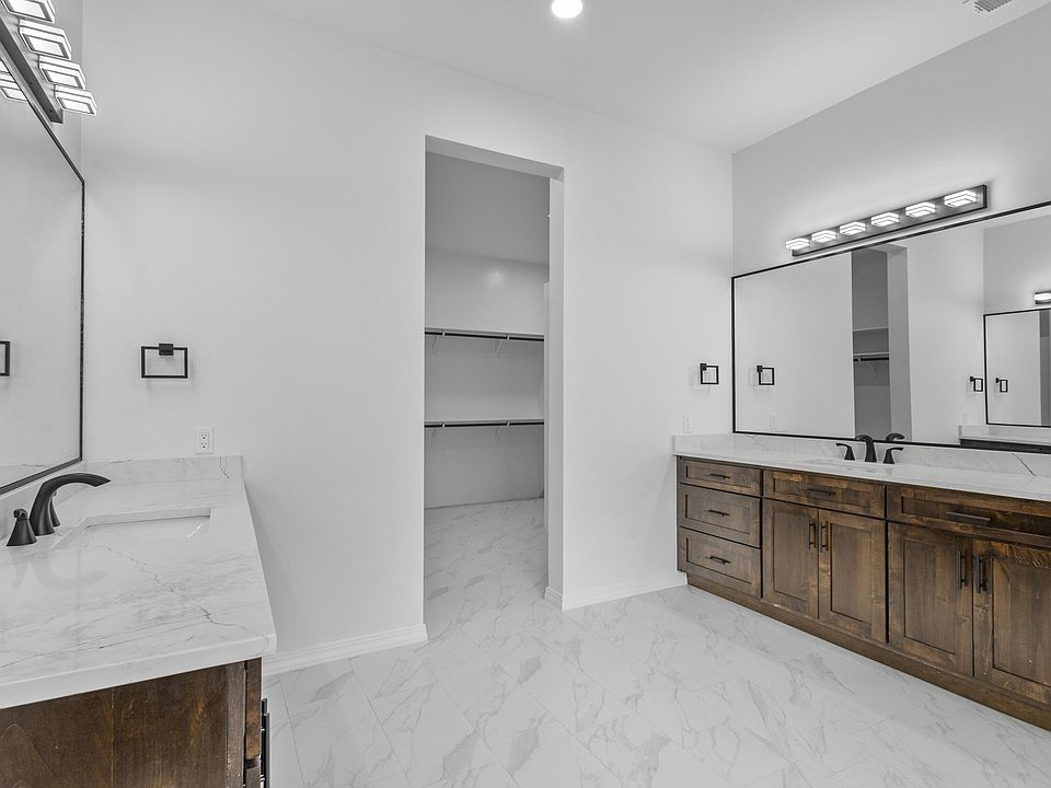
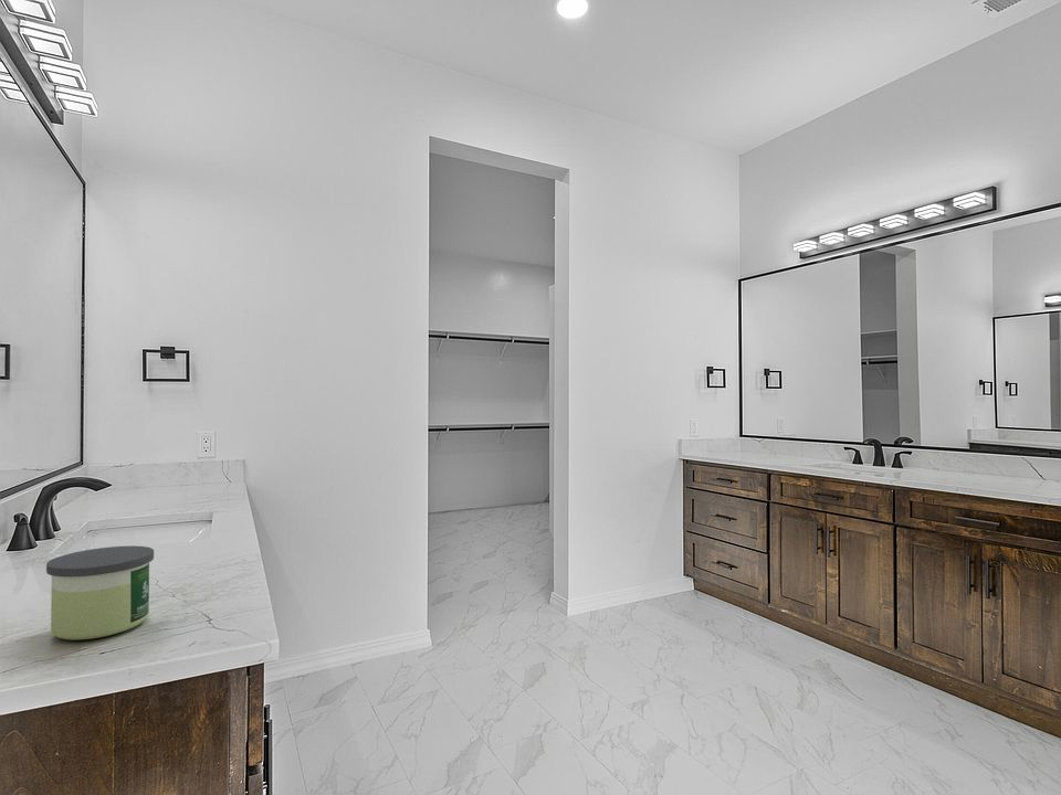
+ candle [45,544,155,640]
